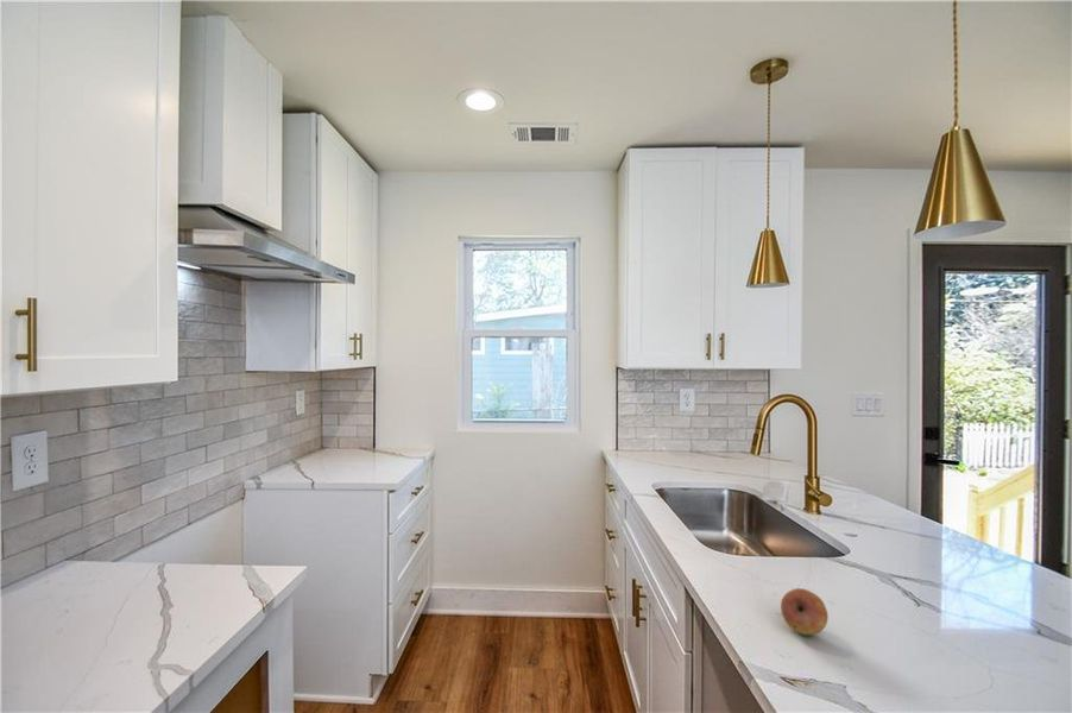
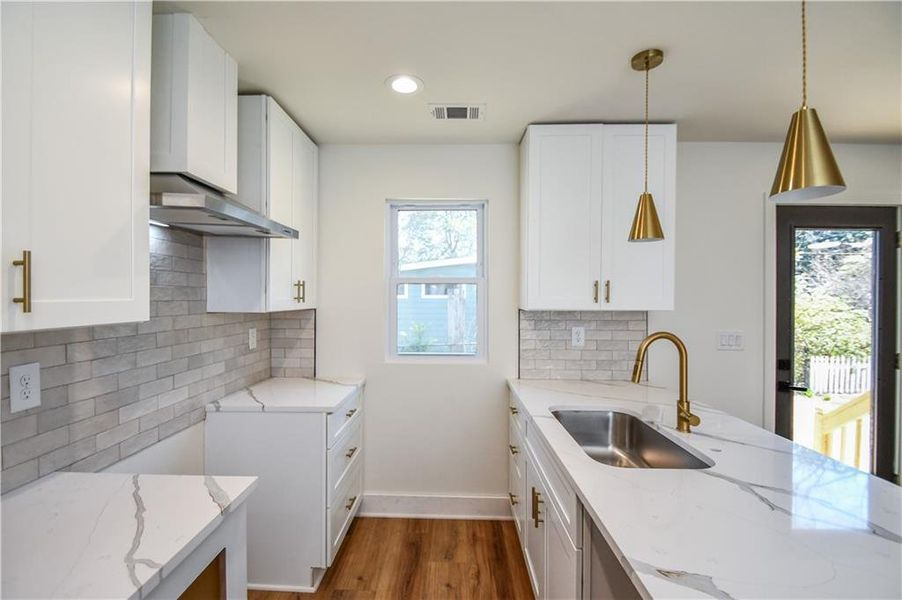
- fruit [780,587,830,636]
